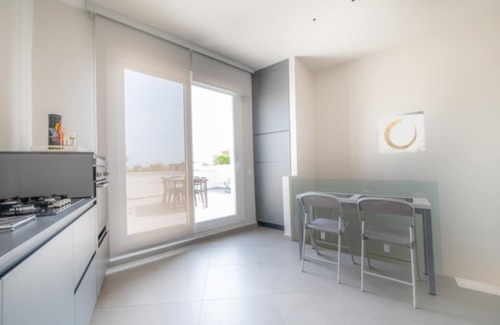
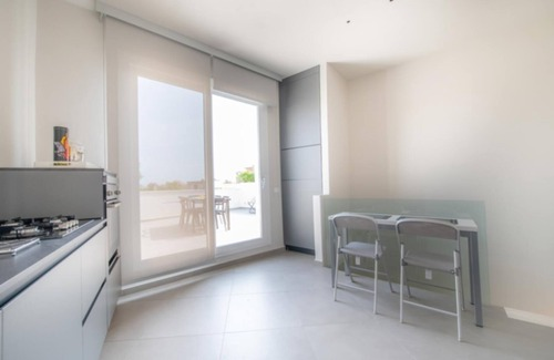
- wall art [376,110,426,155]
